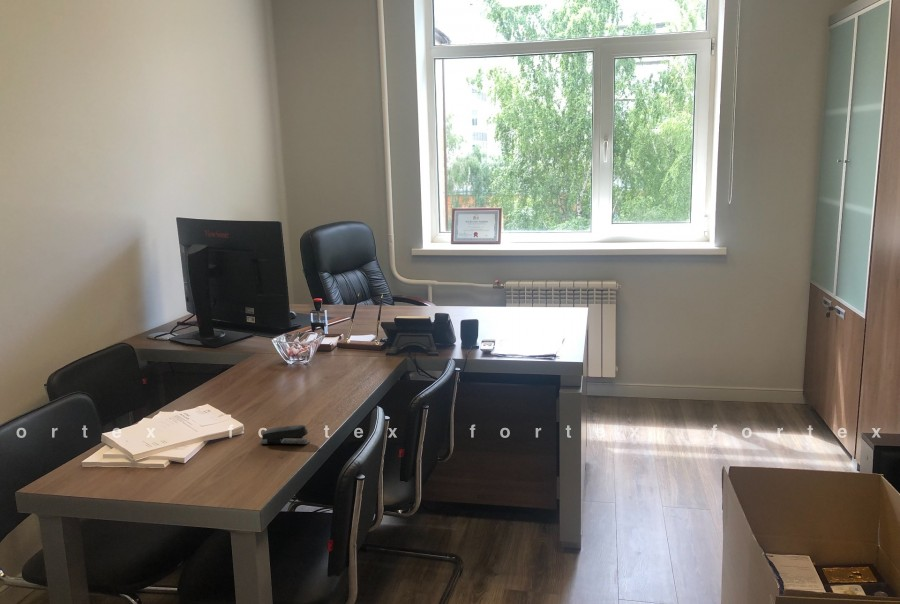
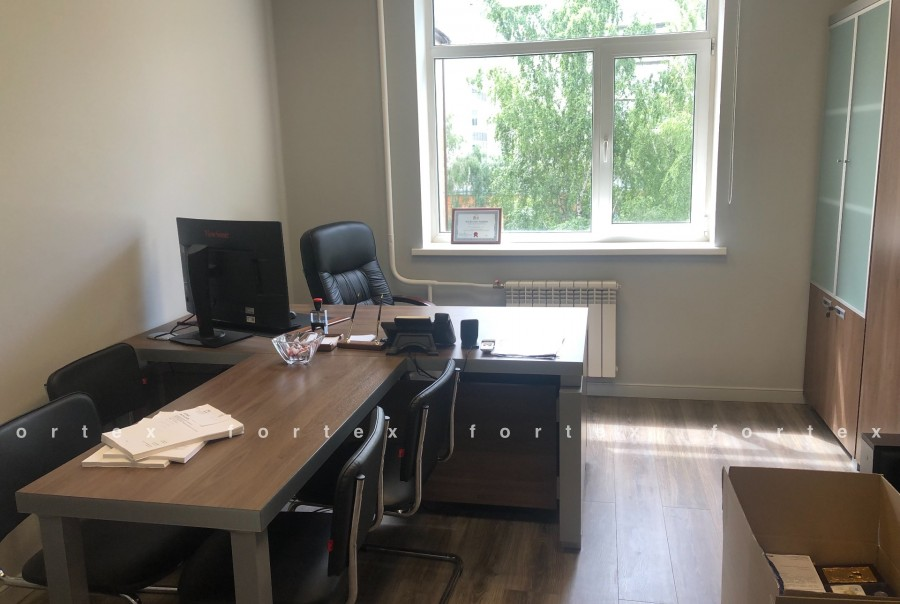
- stapler [259,424,310,445]
